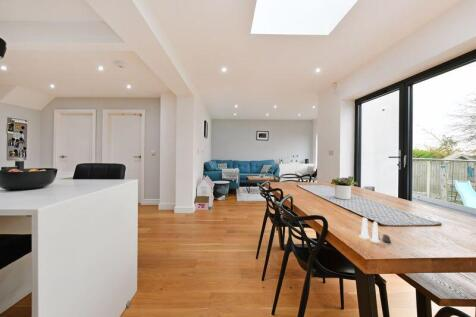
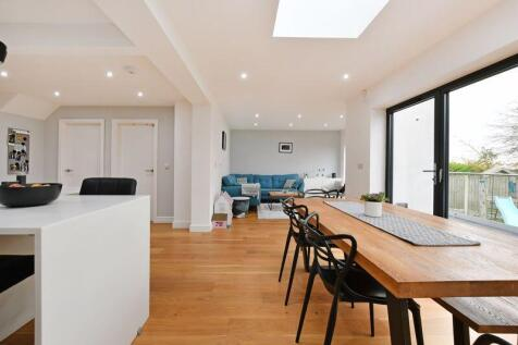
- salt and pepper shaker set [359,216,392,243]
